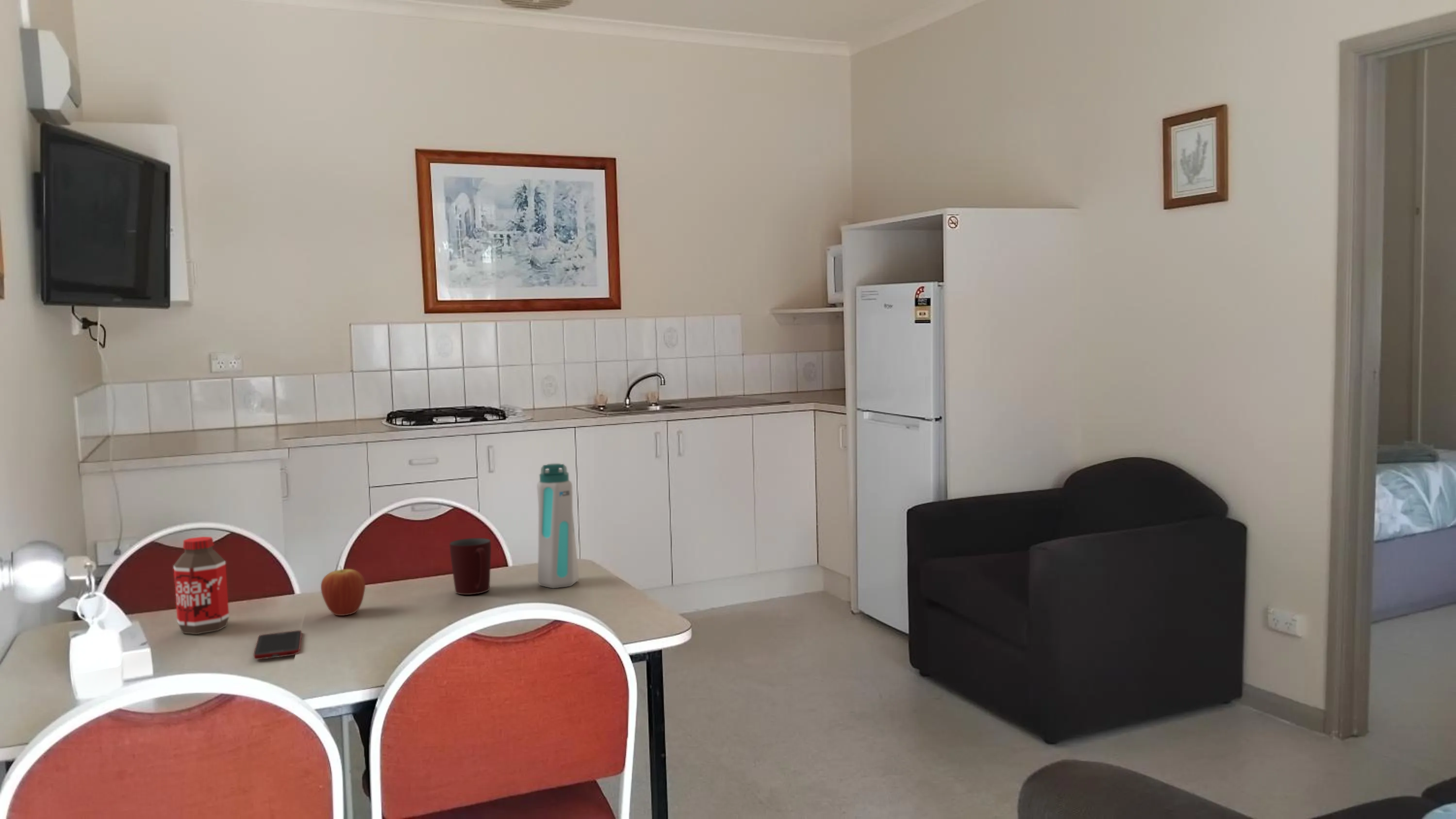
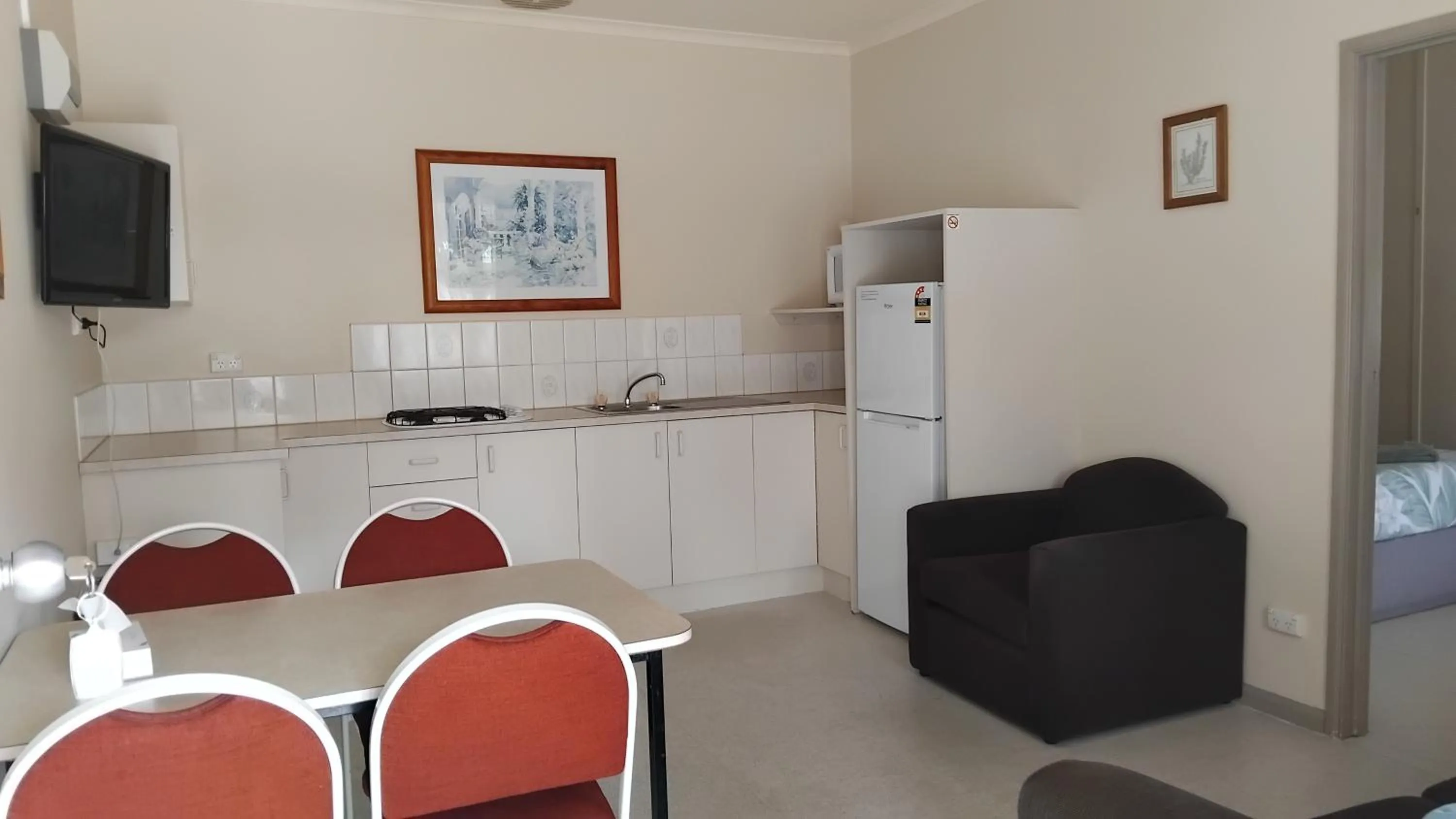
- bottle [173,536,230,635]
- water bottle [536,463,579,589]
- cell phone [253,630,302,660]
- mug [449,538,492,595]
- fruit [320,566,366,616]
